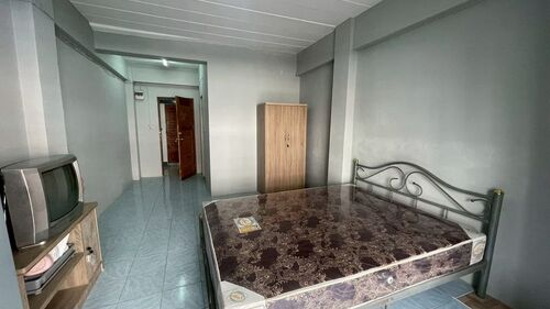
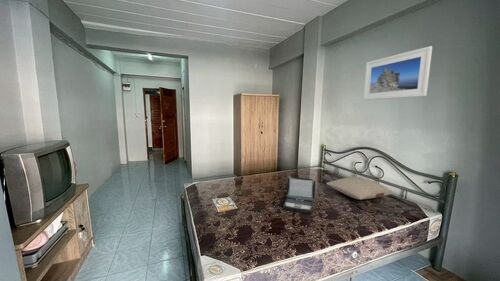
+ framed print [362,45,433,101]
+ laptop [282,175,316,215]
+ pillow [325,176,394,201]
